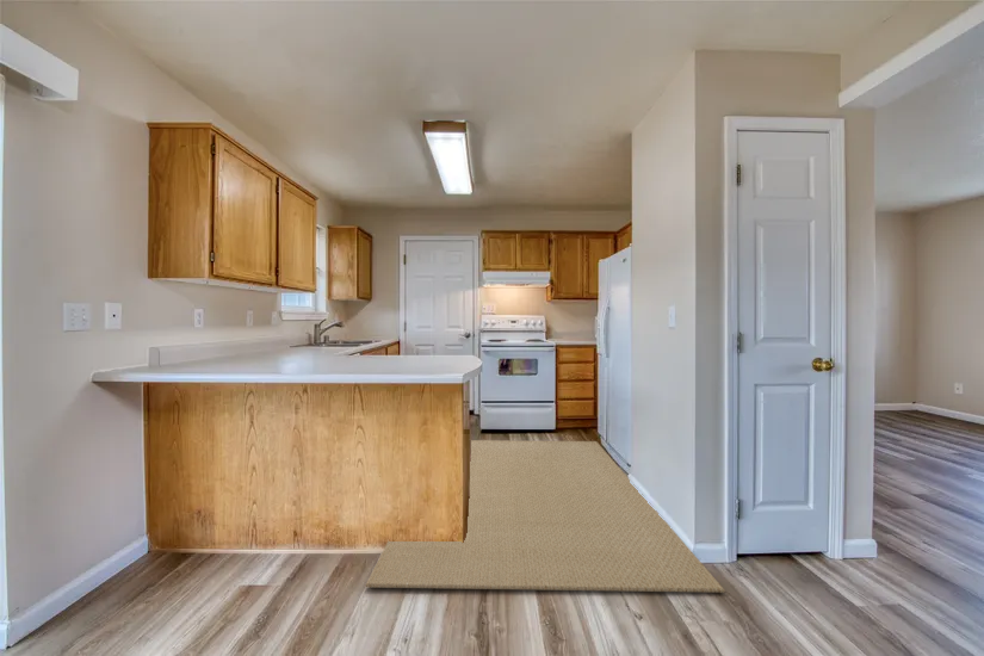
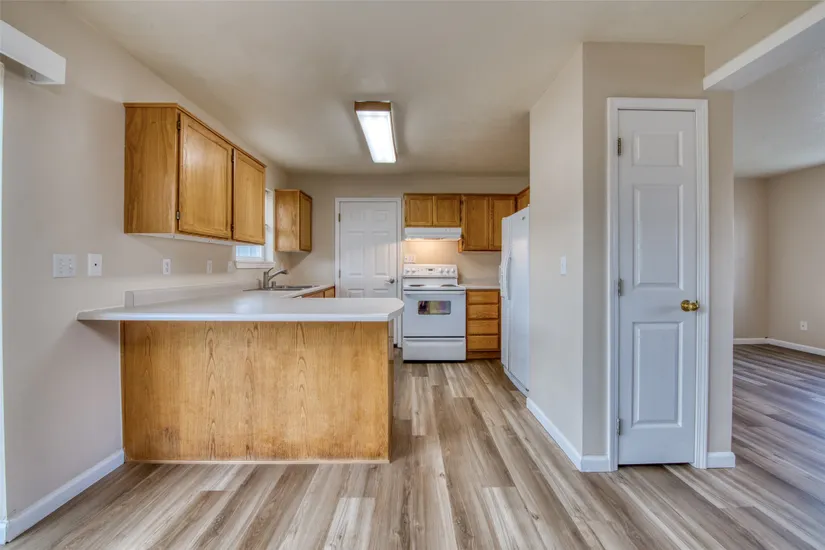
- rug [364,439,726,594]
